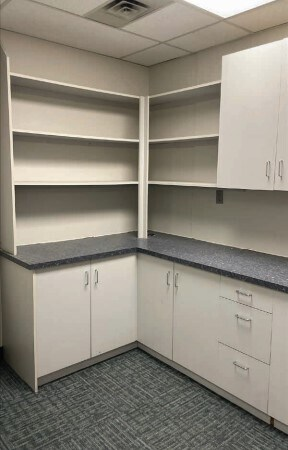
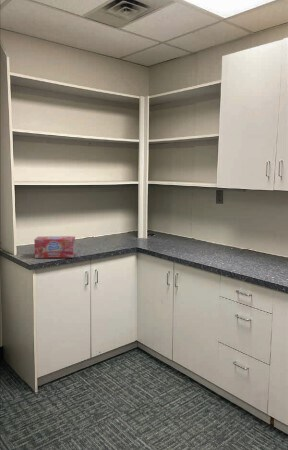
+ box [33,235,76,259]
